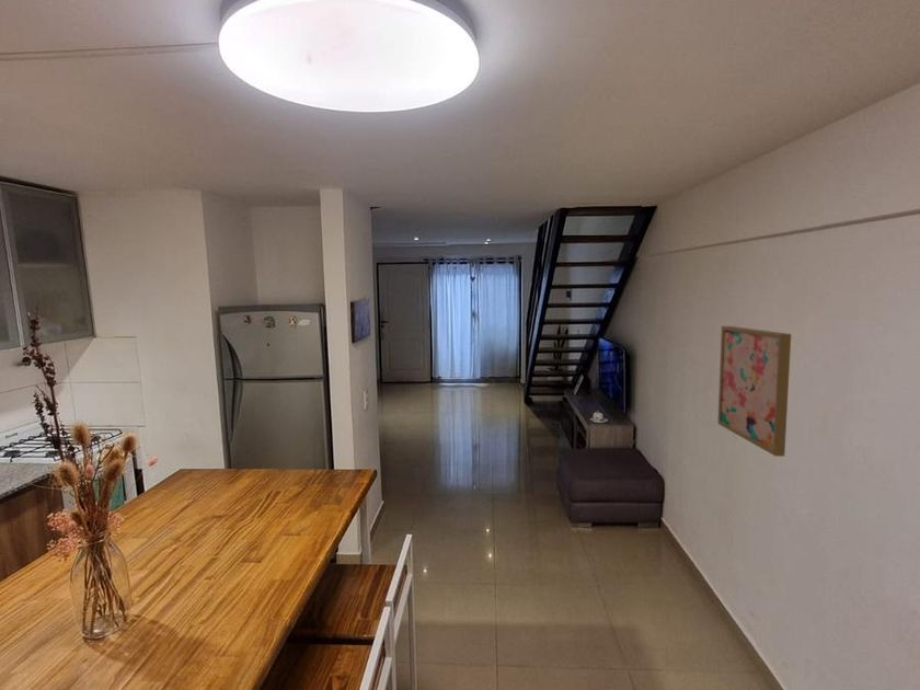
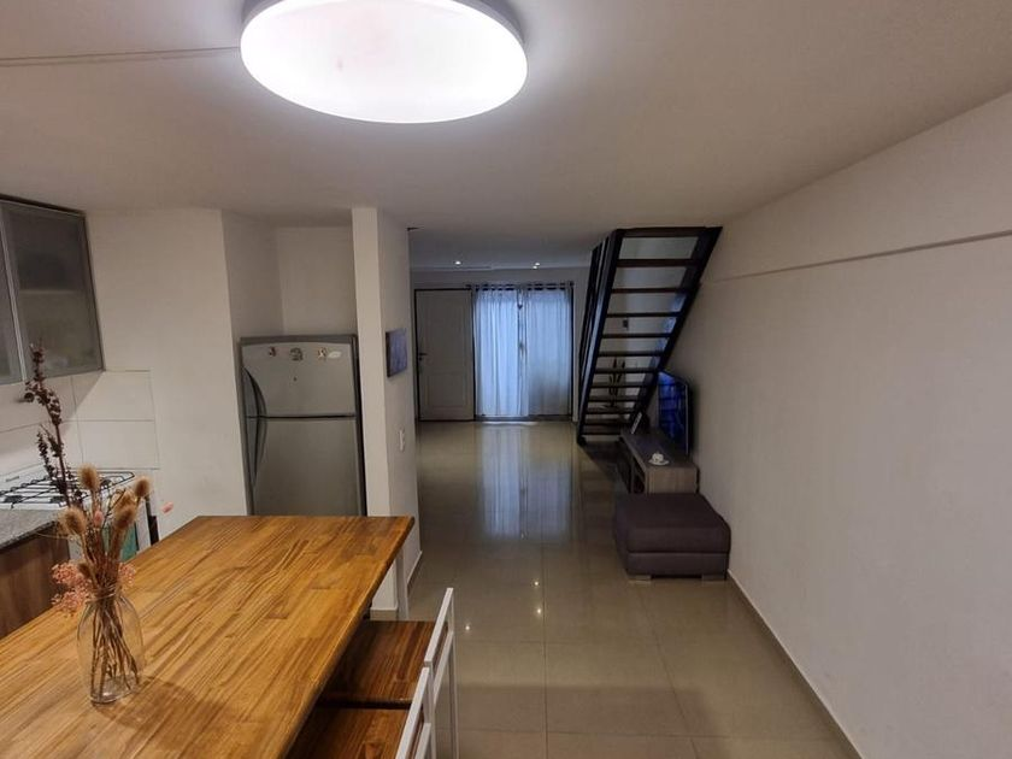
- wall art [716,325,792,458]
